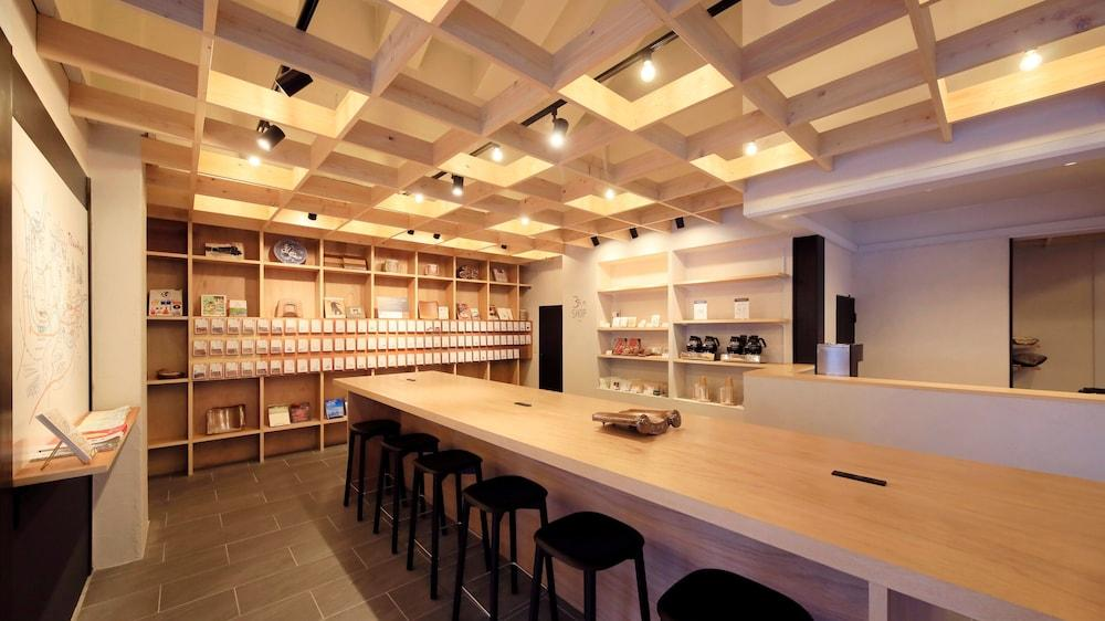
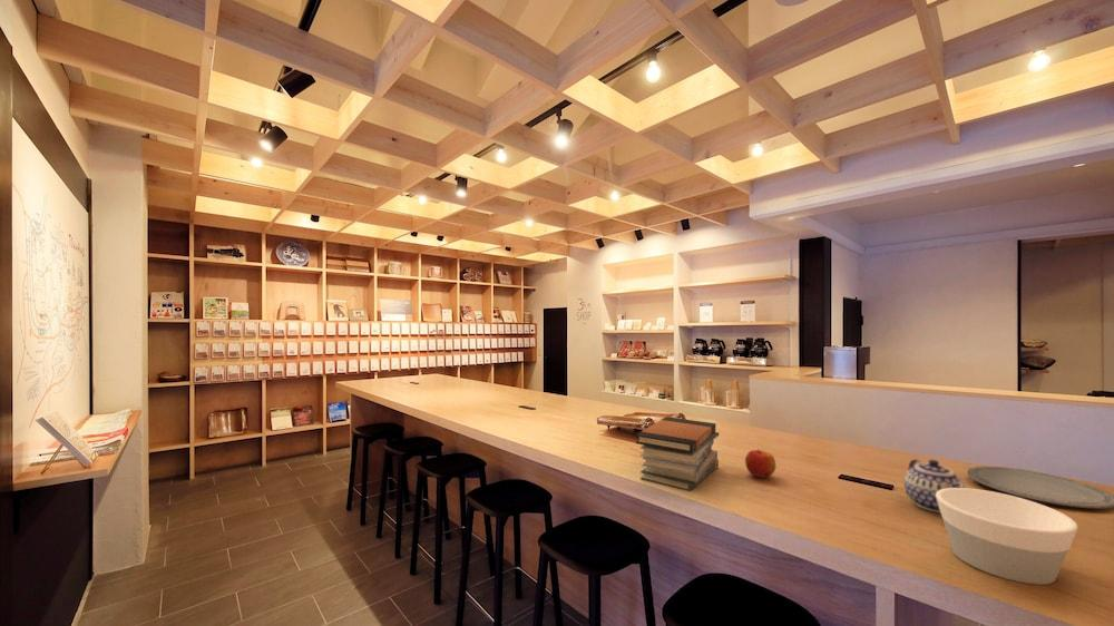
+ book stack [635,415,720,492]
+ bowl [936,487,1079,586]
+ apple [744,448,776,479]
+ plate [966,466,1114,510]
+ teapot [903,458,966,513]
